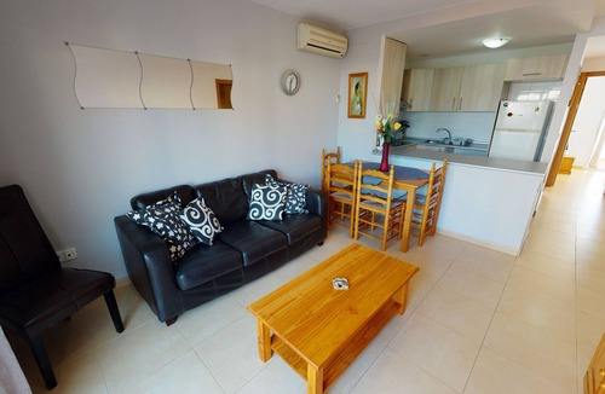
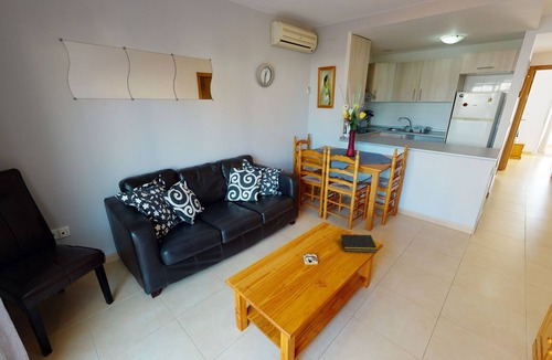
+ notepad [339,233,379,253]
